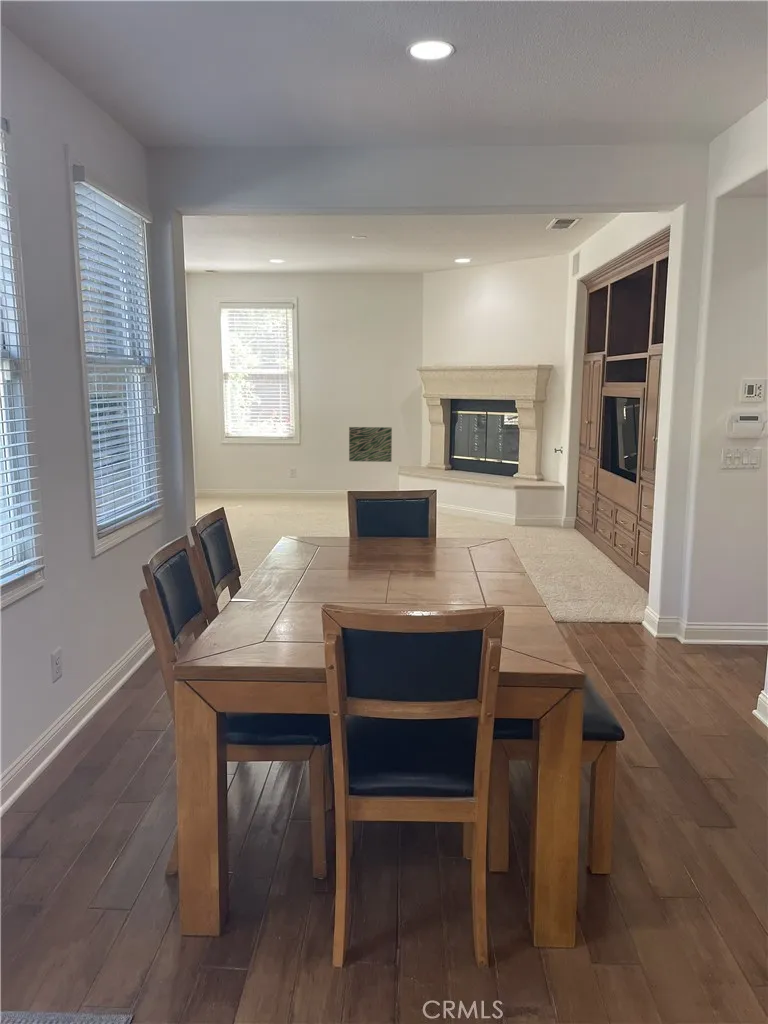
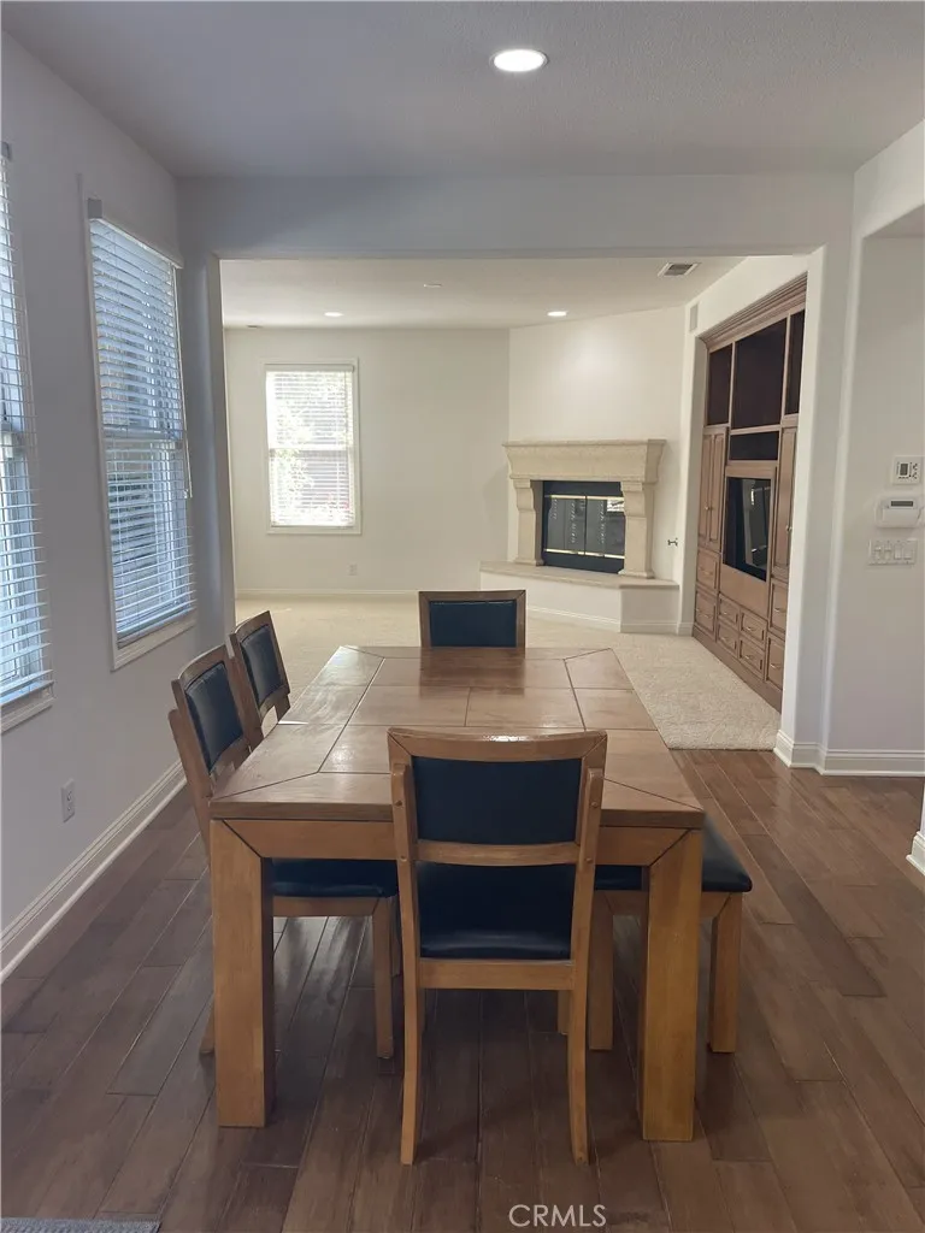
- wall art [348,426,393,463]
